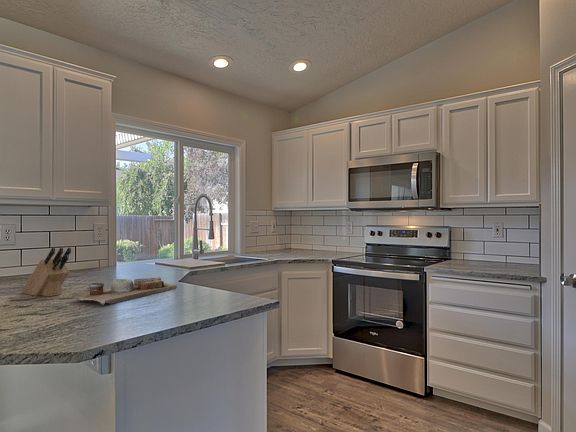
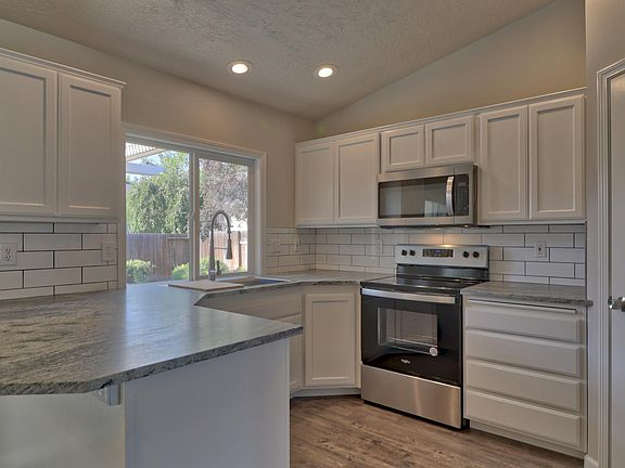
- cutting board [70,276,178,307]
- knife block [20,247,72,298]
